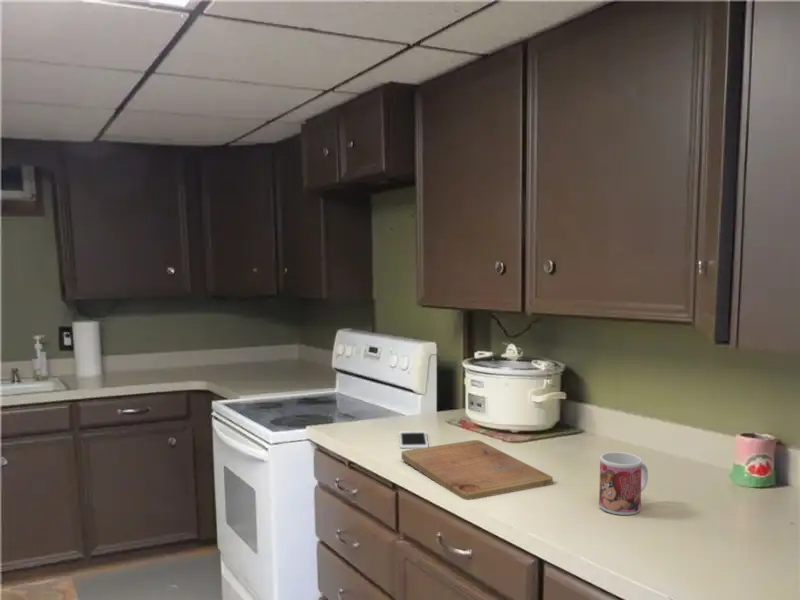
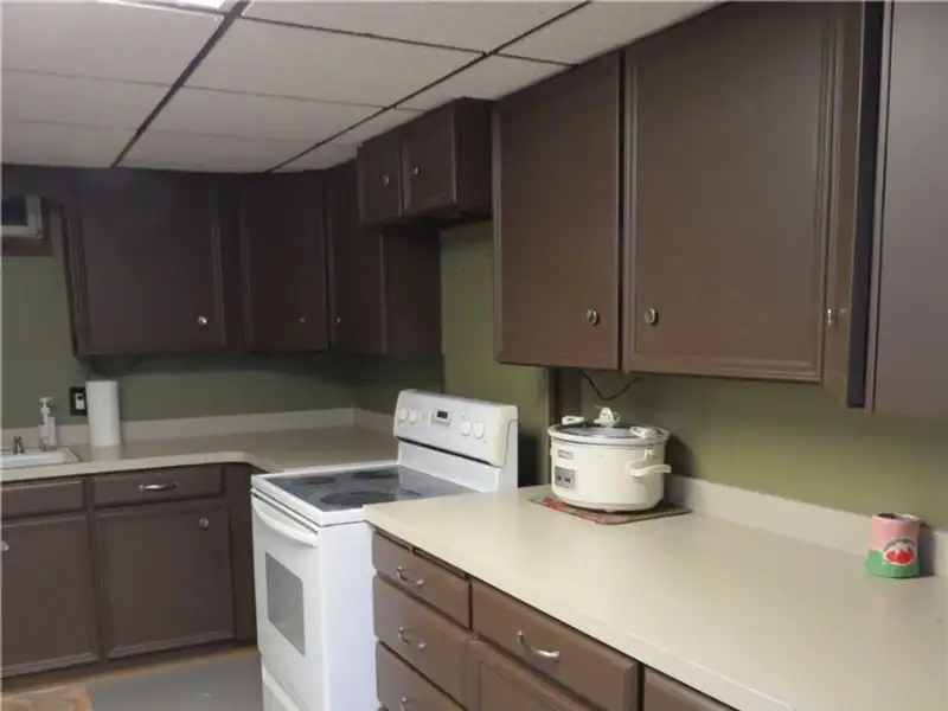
- cutting board [401,439,554,501]
- cell phone [399,430,429,450]
- mug [598,451,649,516]
